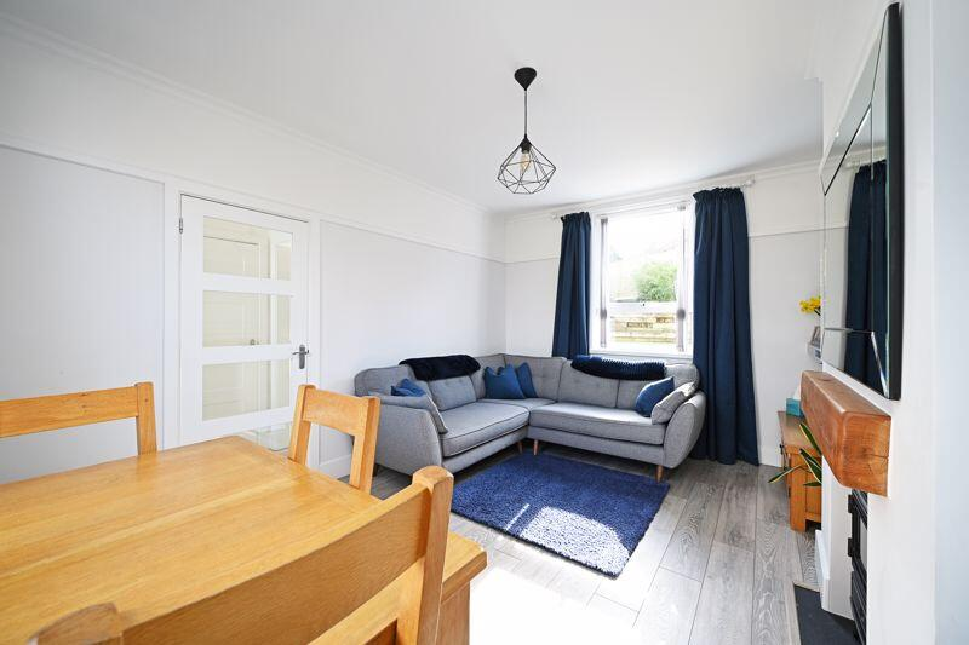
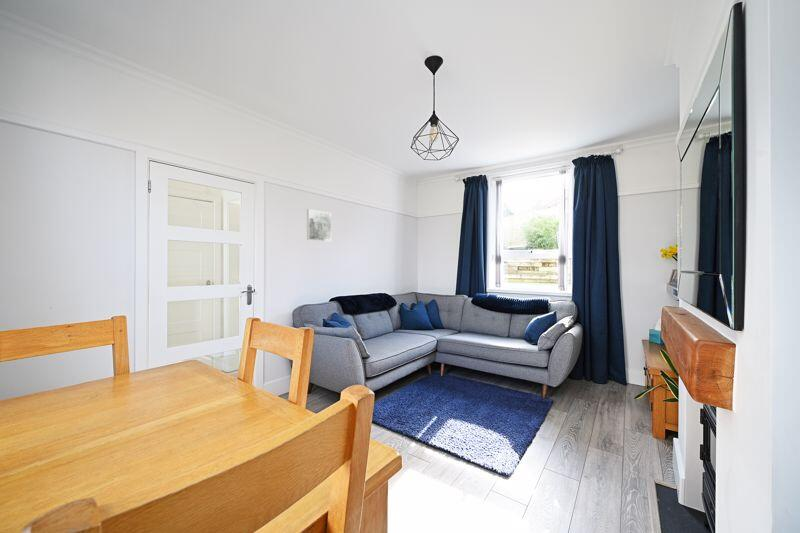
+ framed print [306,208,333,243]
